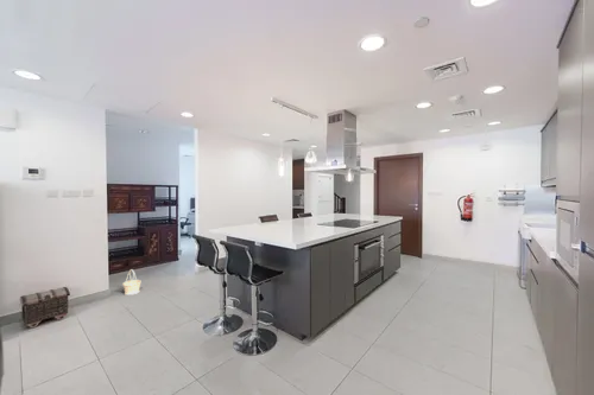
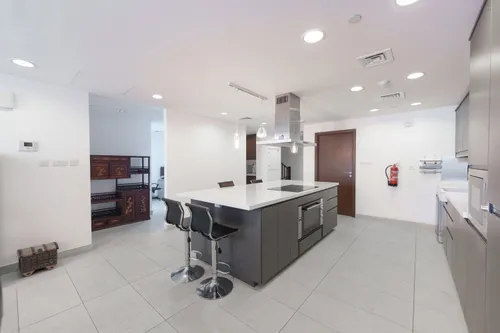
- basket [121,268,143,297]
